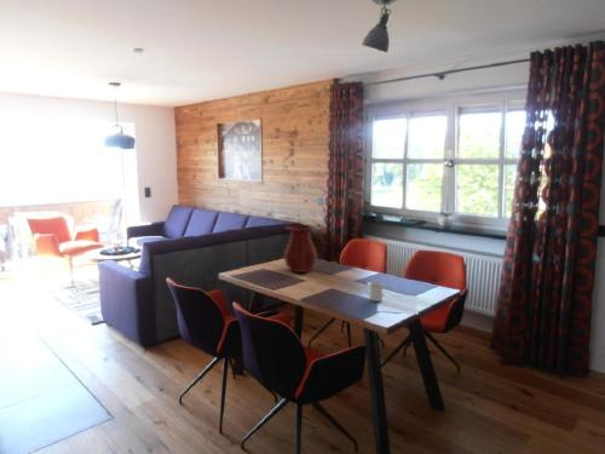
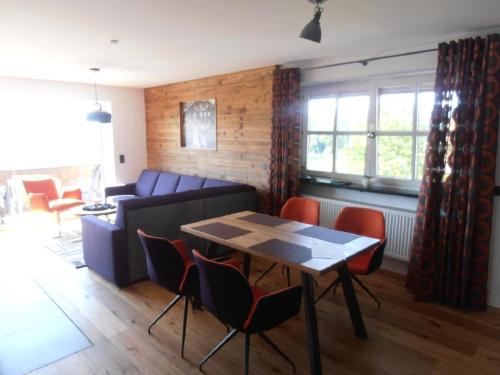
- vase [282,224,318,274]
- mug [363,281,385,303]
